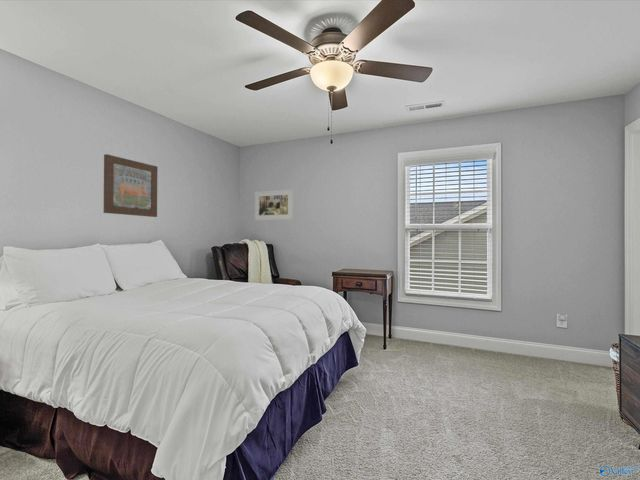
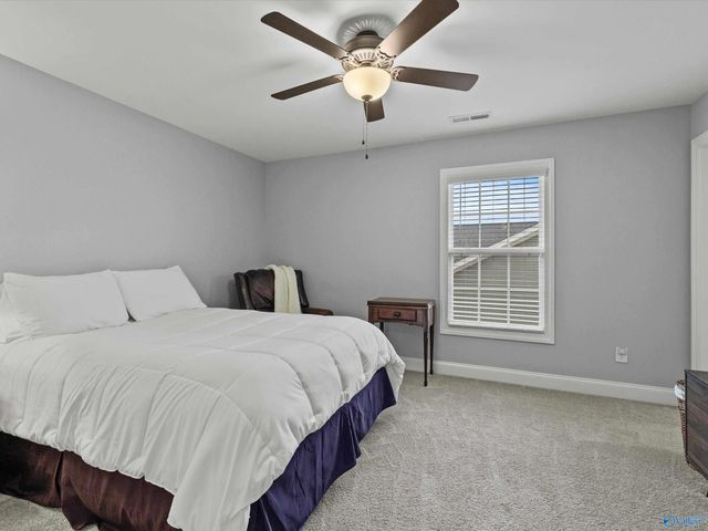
- wall art [103,153,158,218]
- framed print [254,188,294,221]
